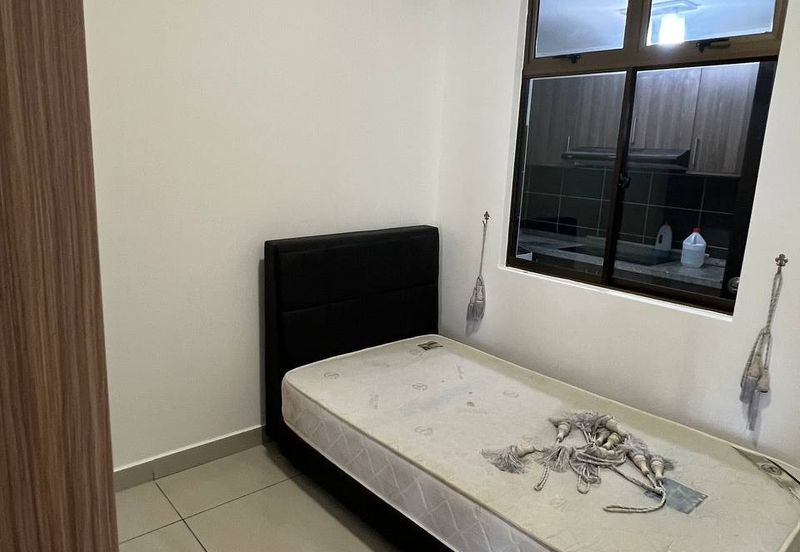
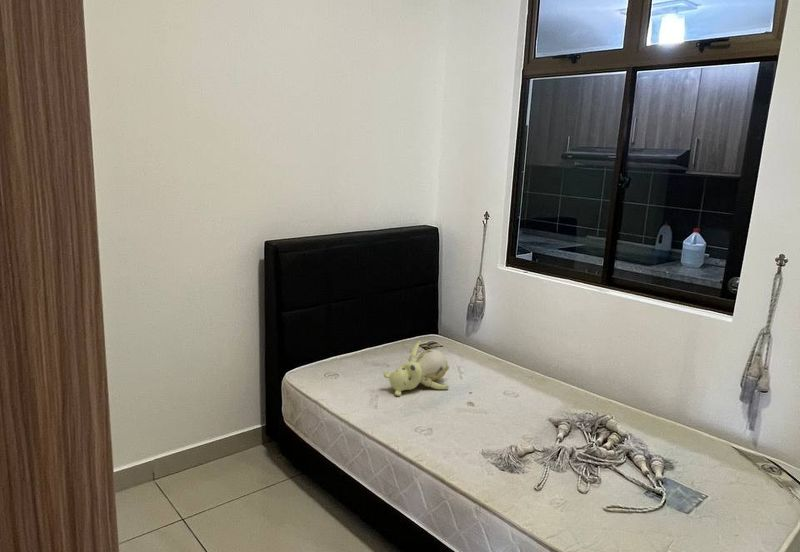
+ teddy bear [382,340,450,397]
